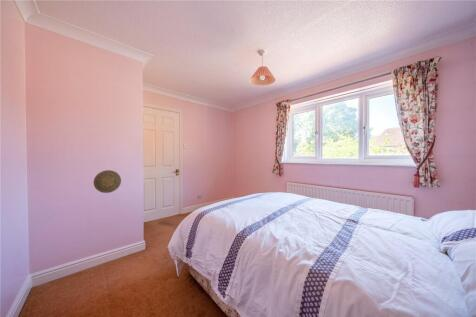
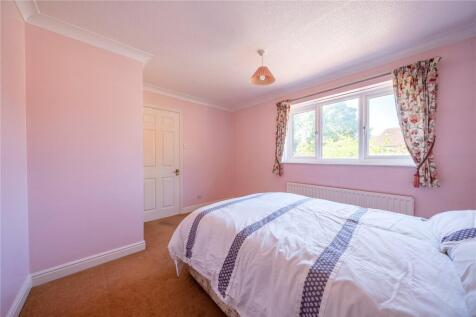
- decorative plate [93,169,122,194]
